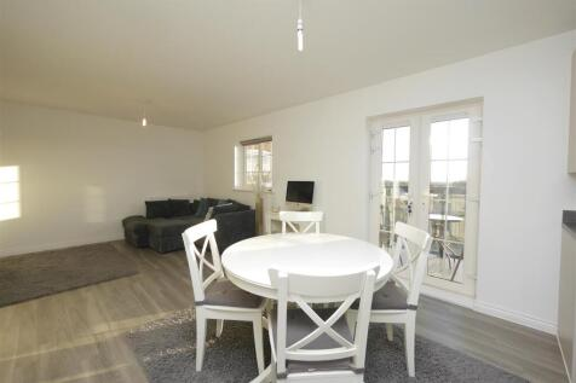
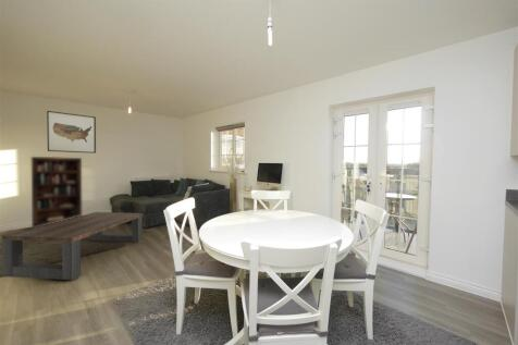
+ wall art [46,110,97,155]
+ bookcase [30,156,83,229]
+ coffee table [1,211,144,281]
